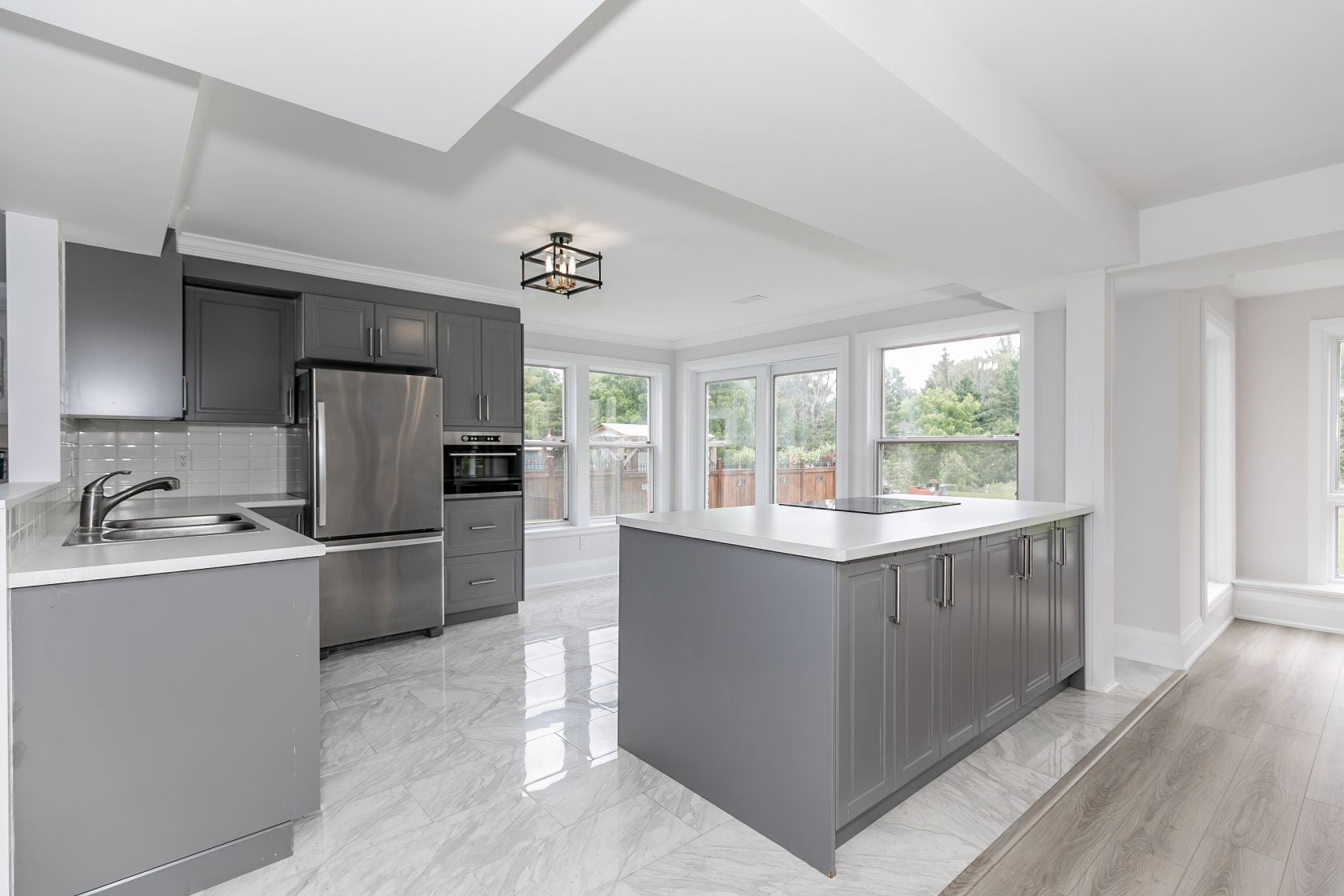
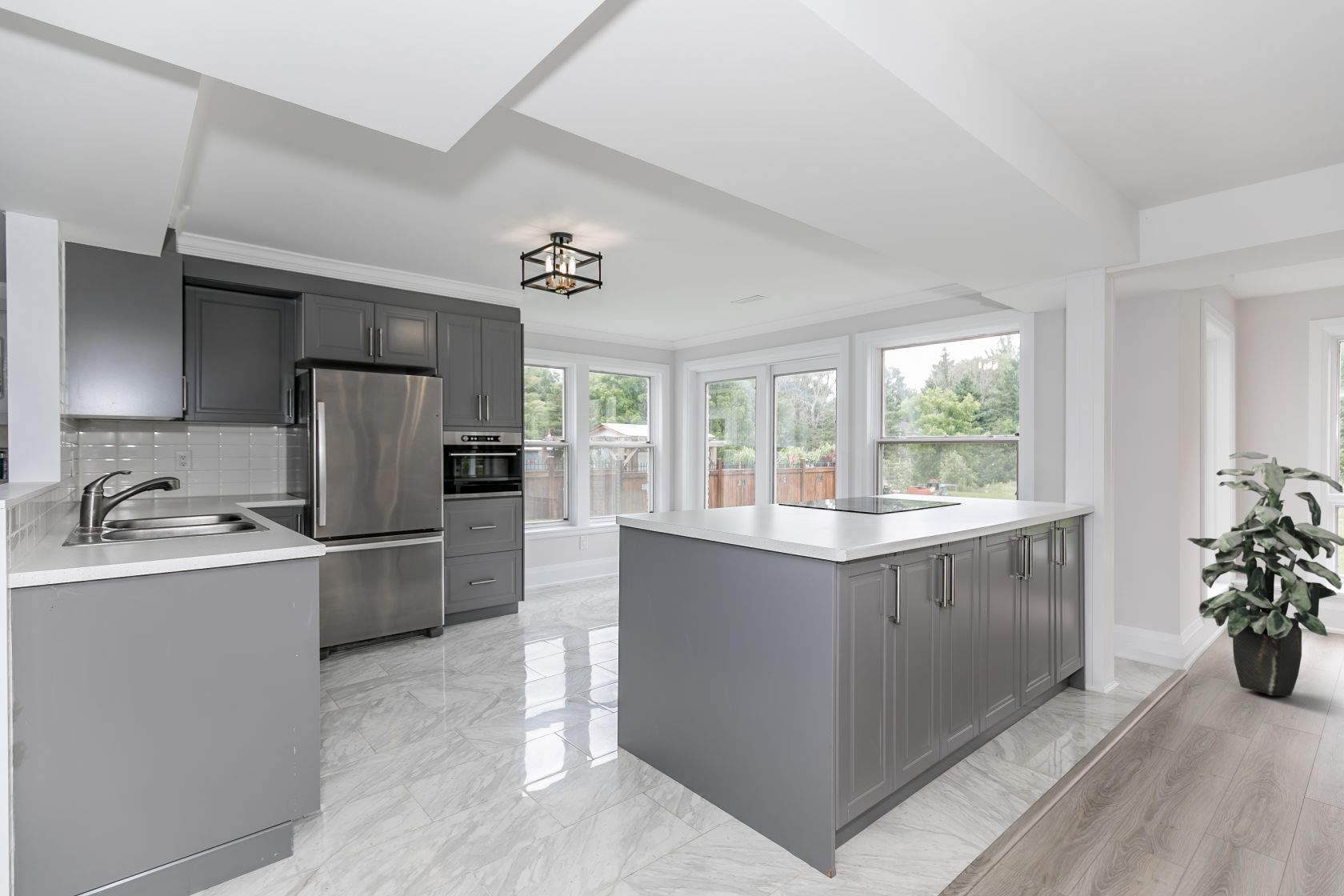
+ indoor plant [1186,451,1344,697]
